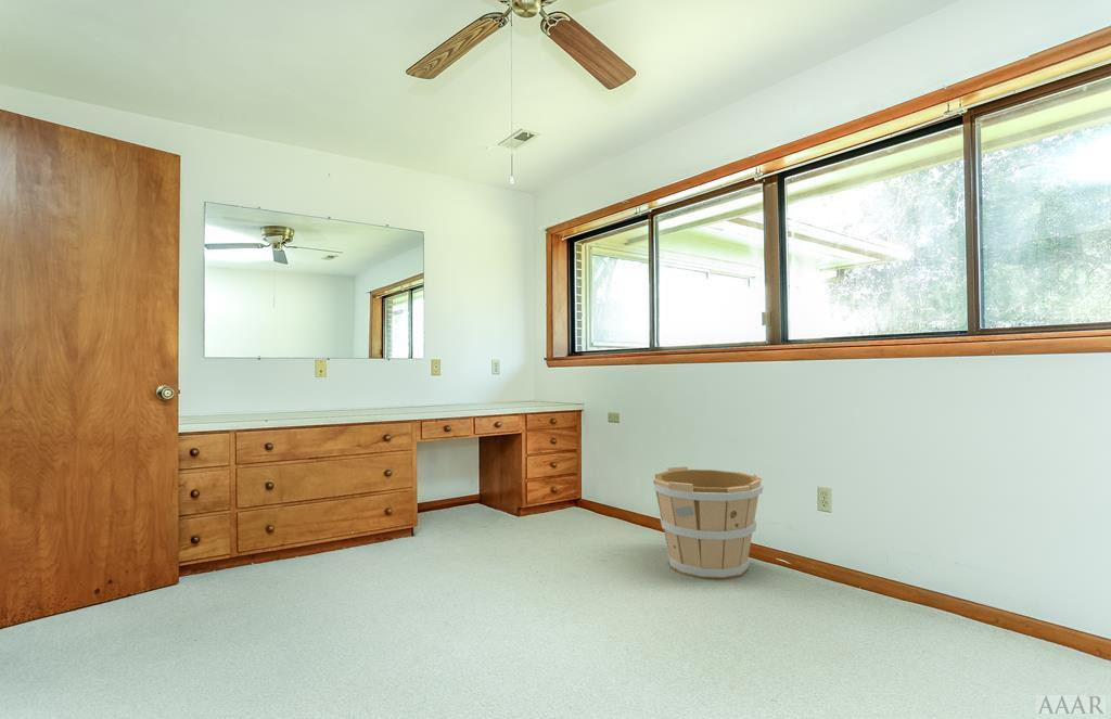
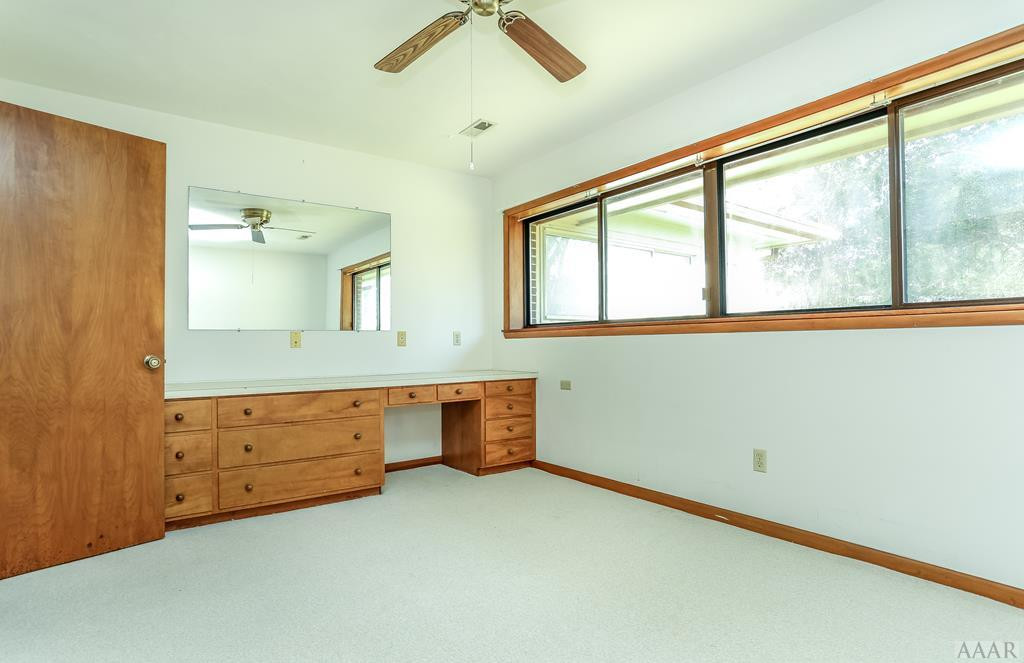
- wooden bucket [652,465,764,580]
